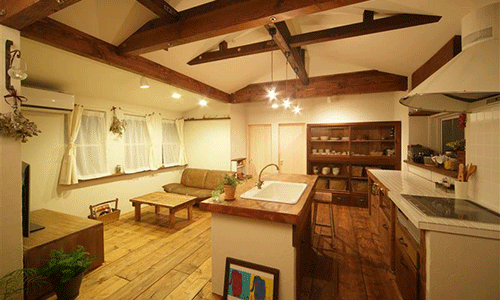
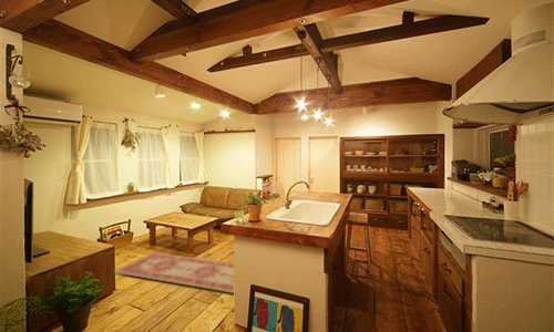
+ rug [114,251,235,294]
